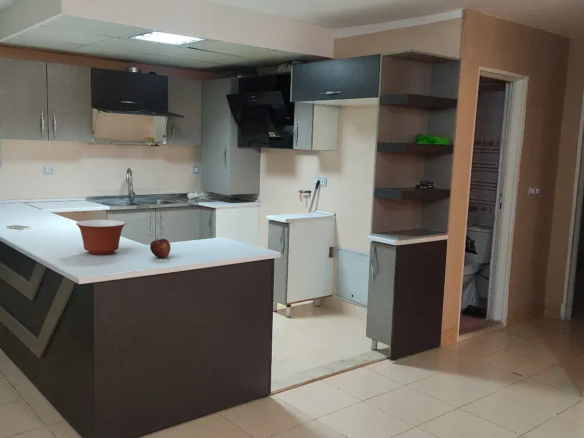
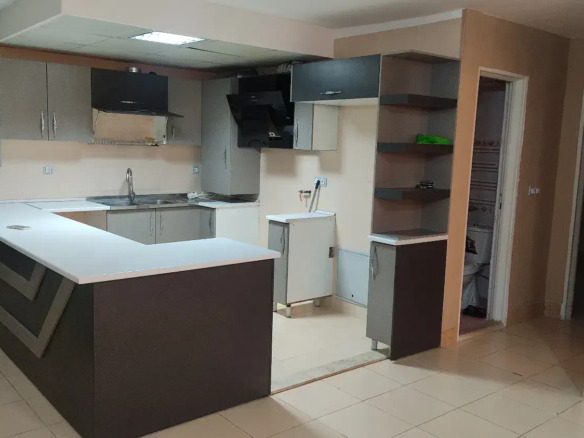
- fruit [149,238,171,259]
- mixing bowl [75,219,127,256]
